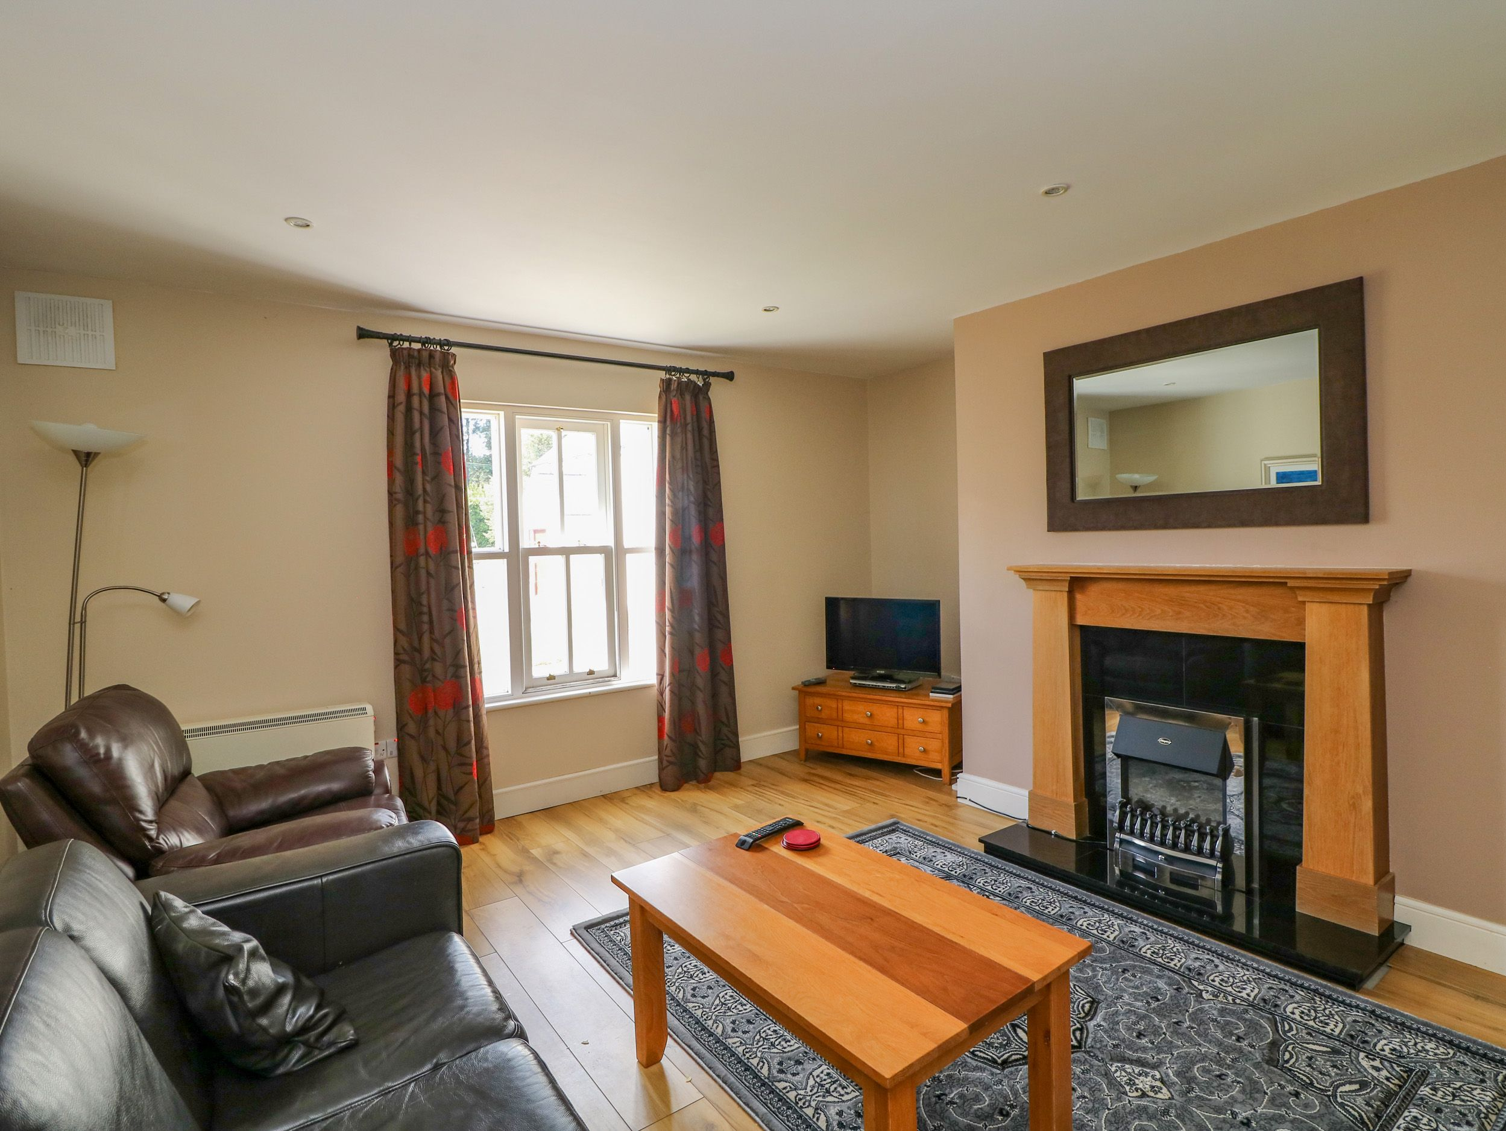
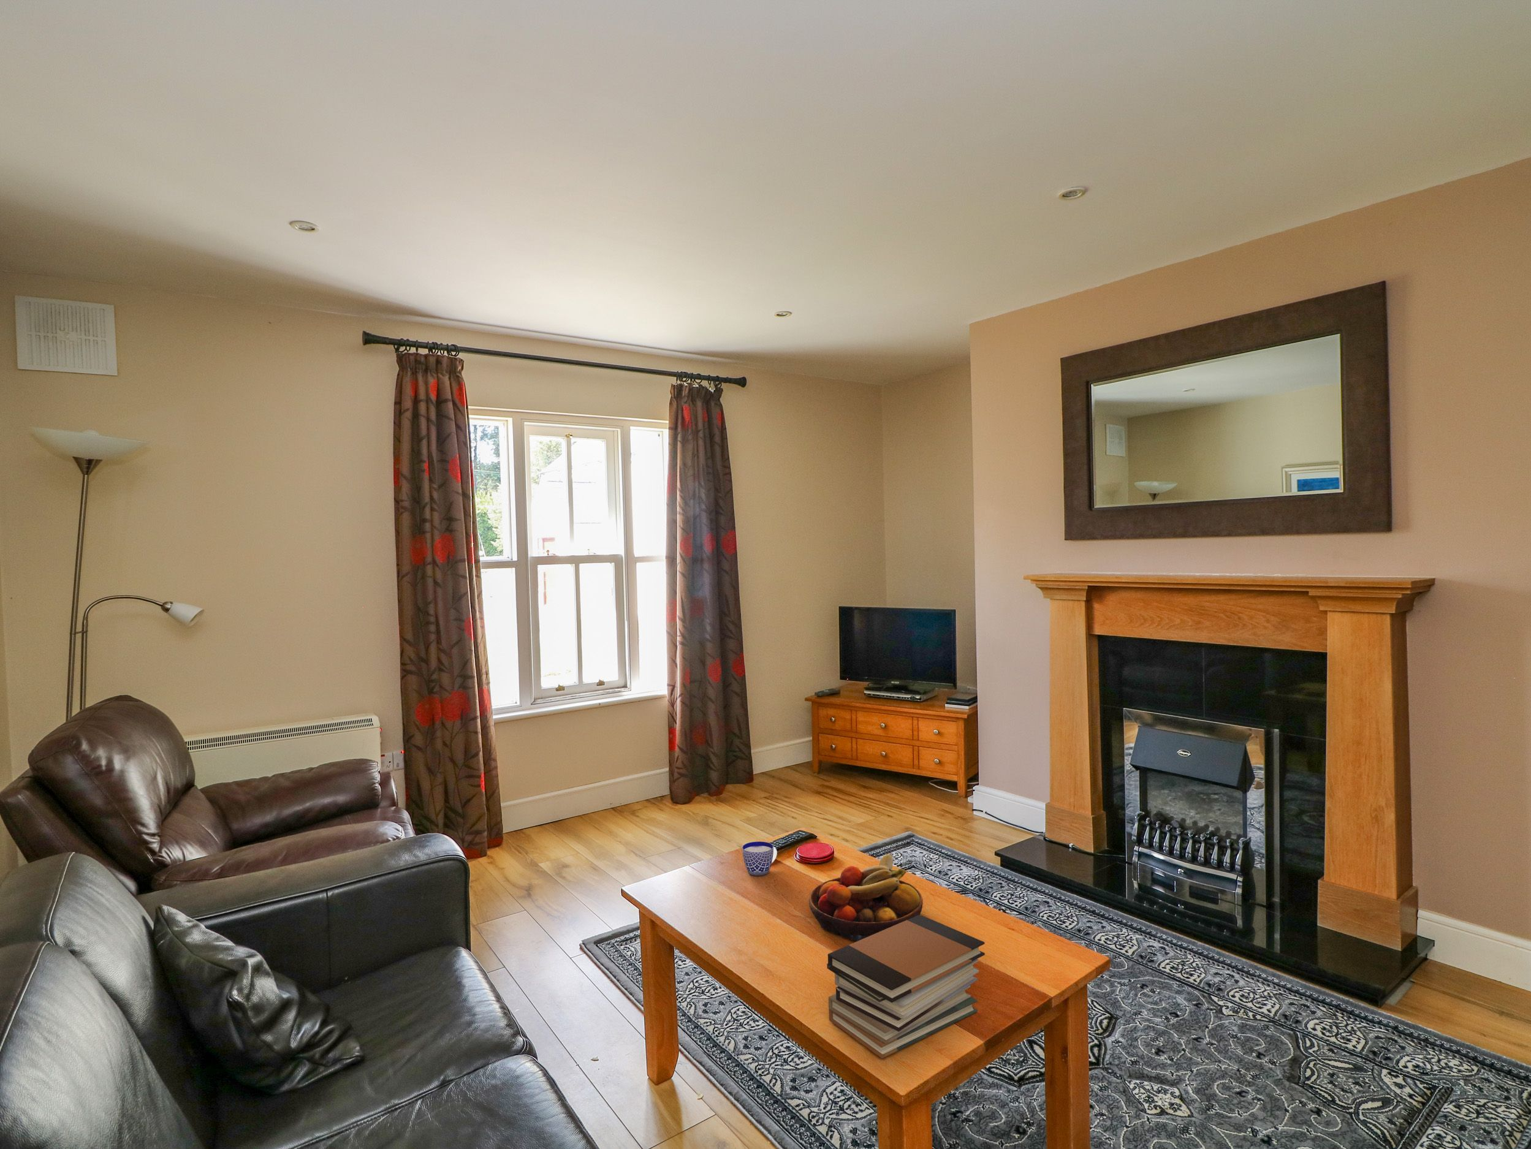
+ fruit bowl [809,852,924,941]
+ cup [741,841,778,876]
+ book stack [826,915,985,1058]
